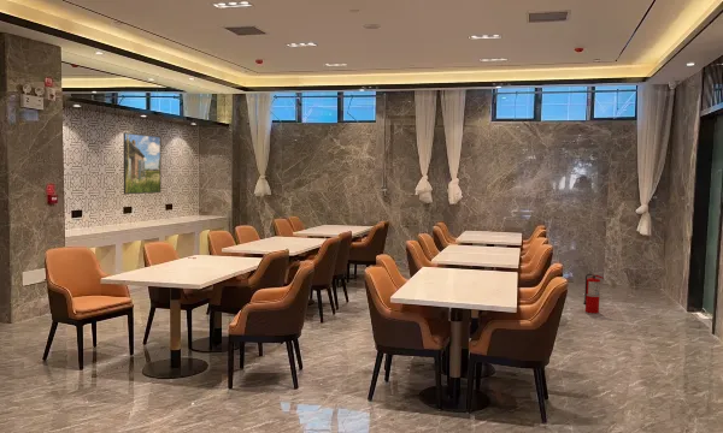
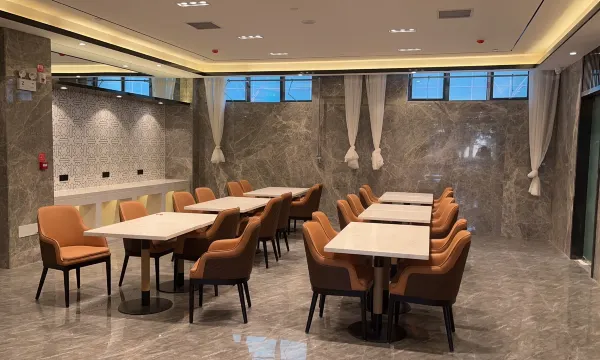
- fire extinguisher [582,271,605,314]
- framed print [123,131,161,195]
